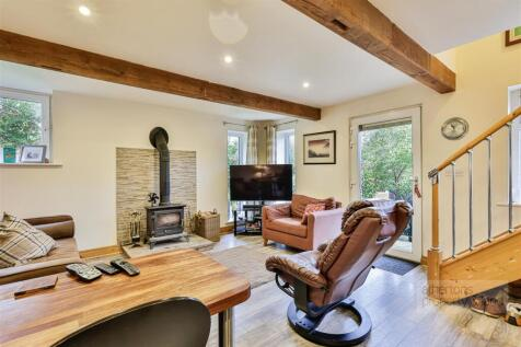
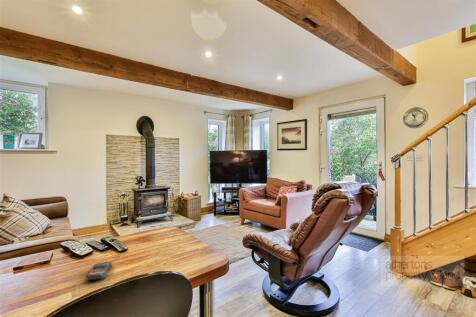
+ smartphone [84,261,113,281]
